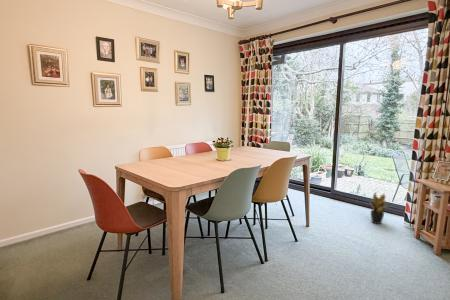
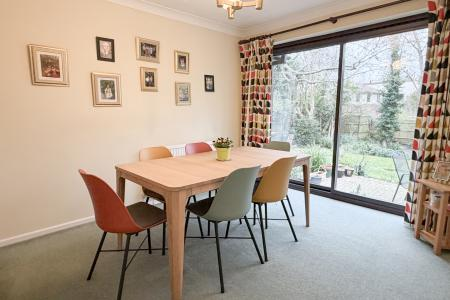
- potted plant [369,191,389,225]
